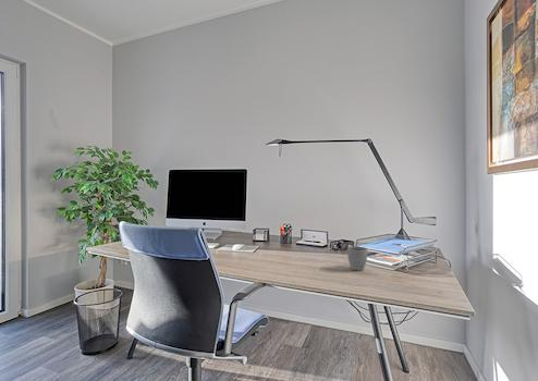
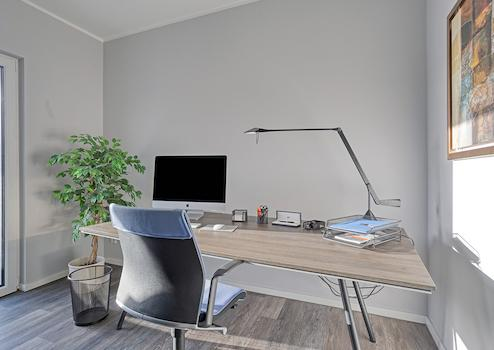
- mug [346,245,368,272]
